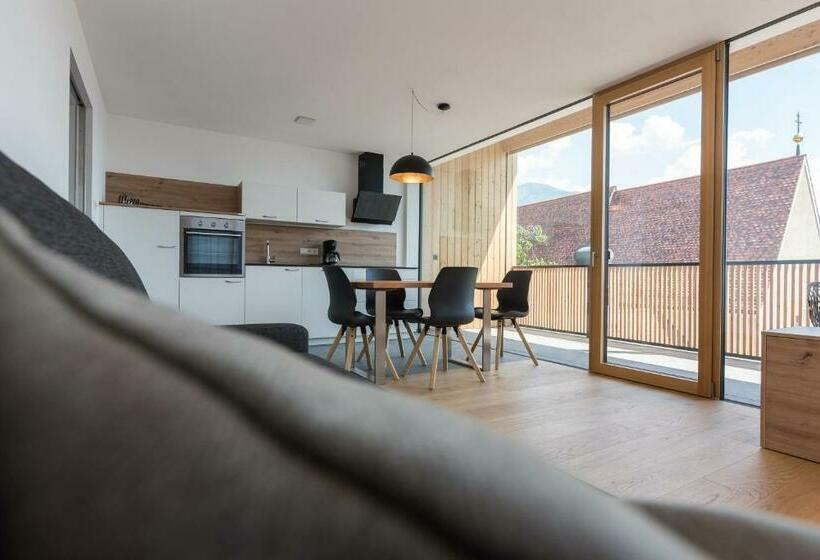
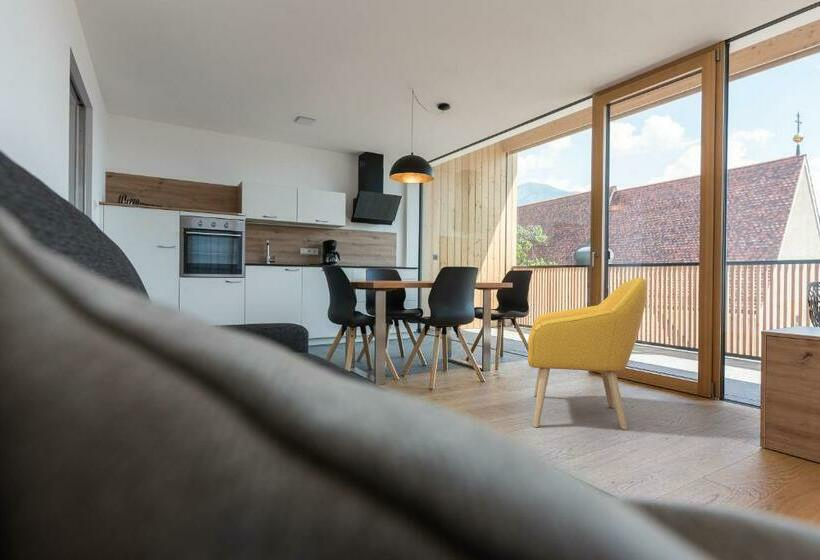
+ armchair [527,277,648,431]
